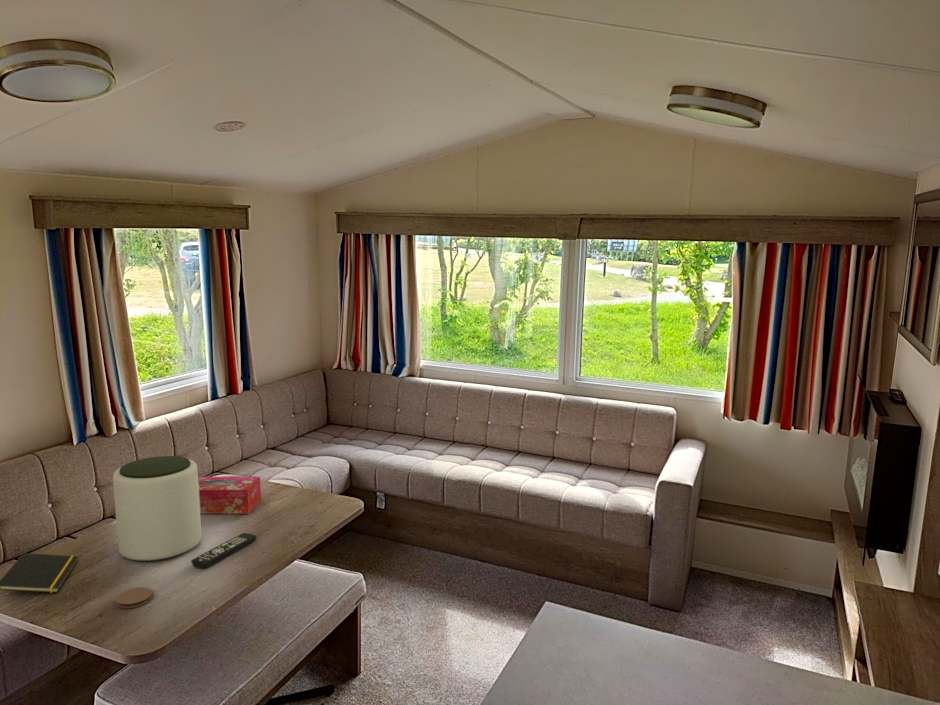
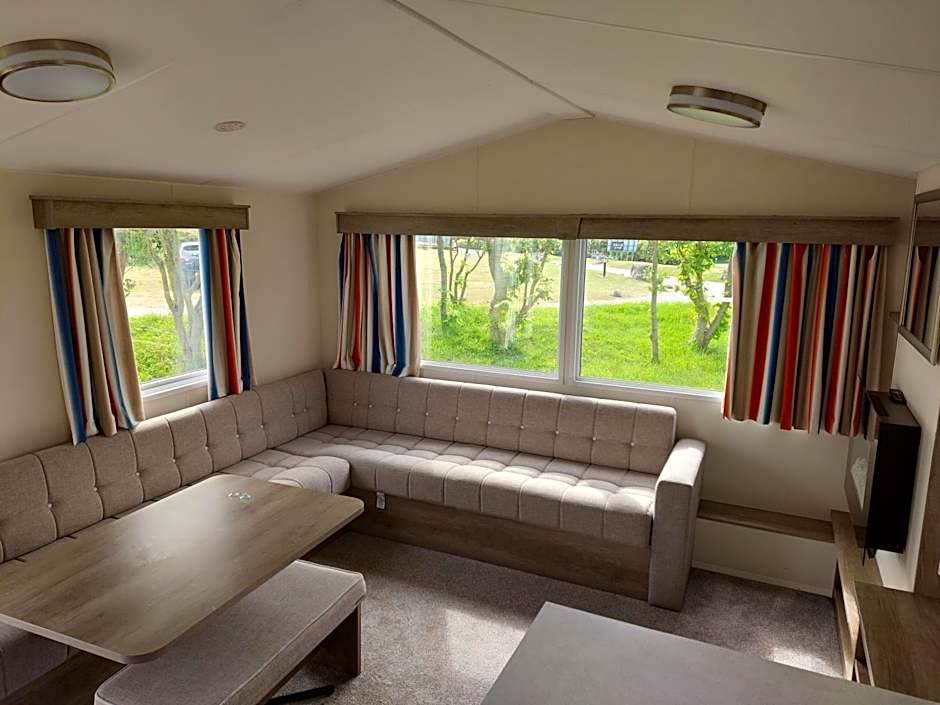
- coaster [114,587,153,609]
- tissue box [198,475,262,515]
- plant pot [112,455,202,562]
- remote control [190,532,257,569]
- notepad [0,552,79,594]
